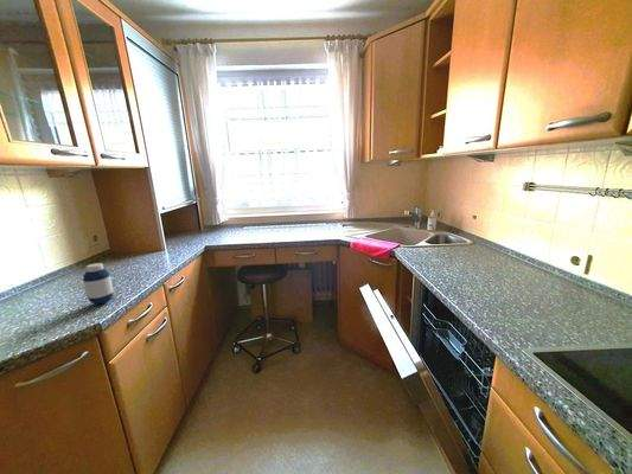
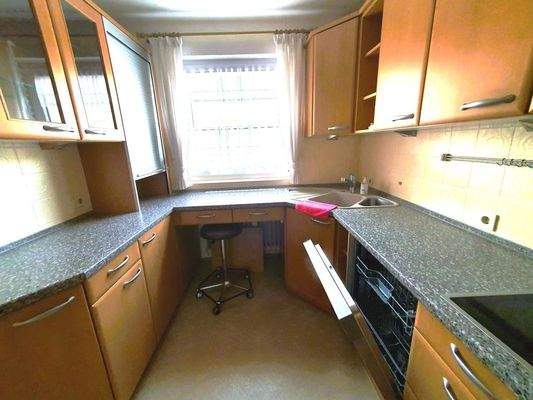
- medicine bottle [82,262,114,306]
